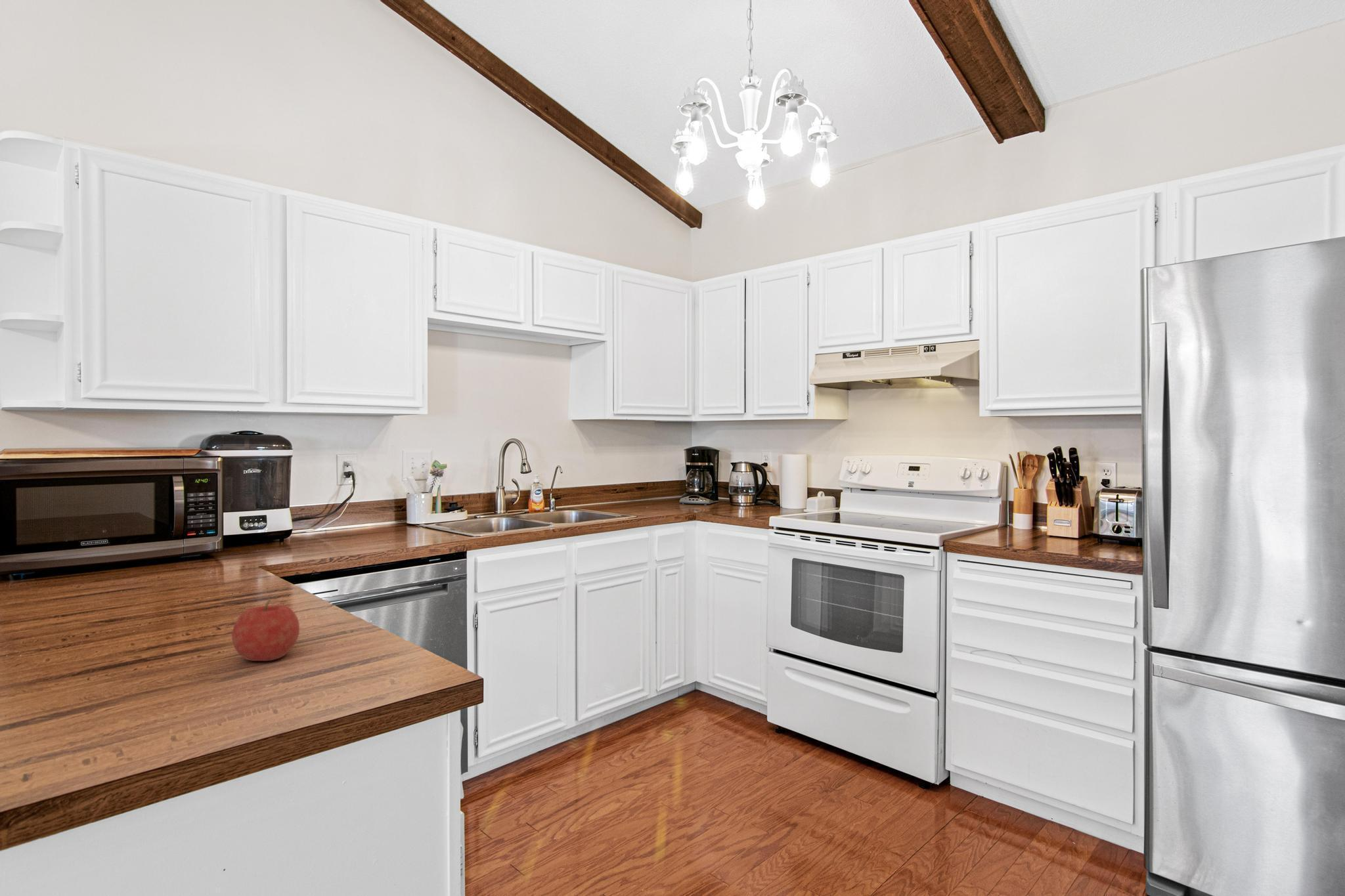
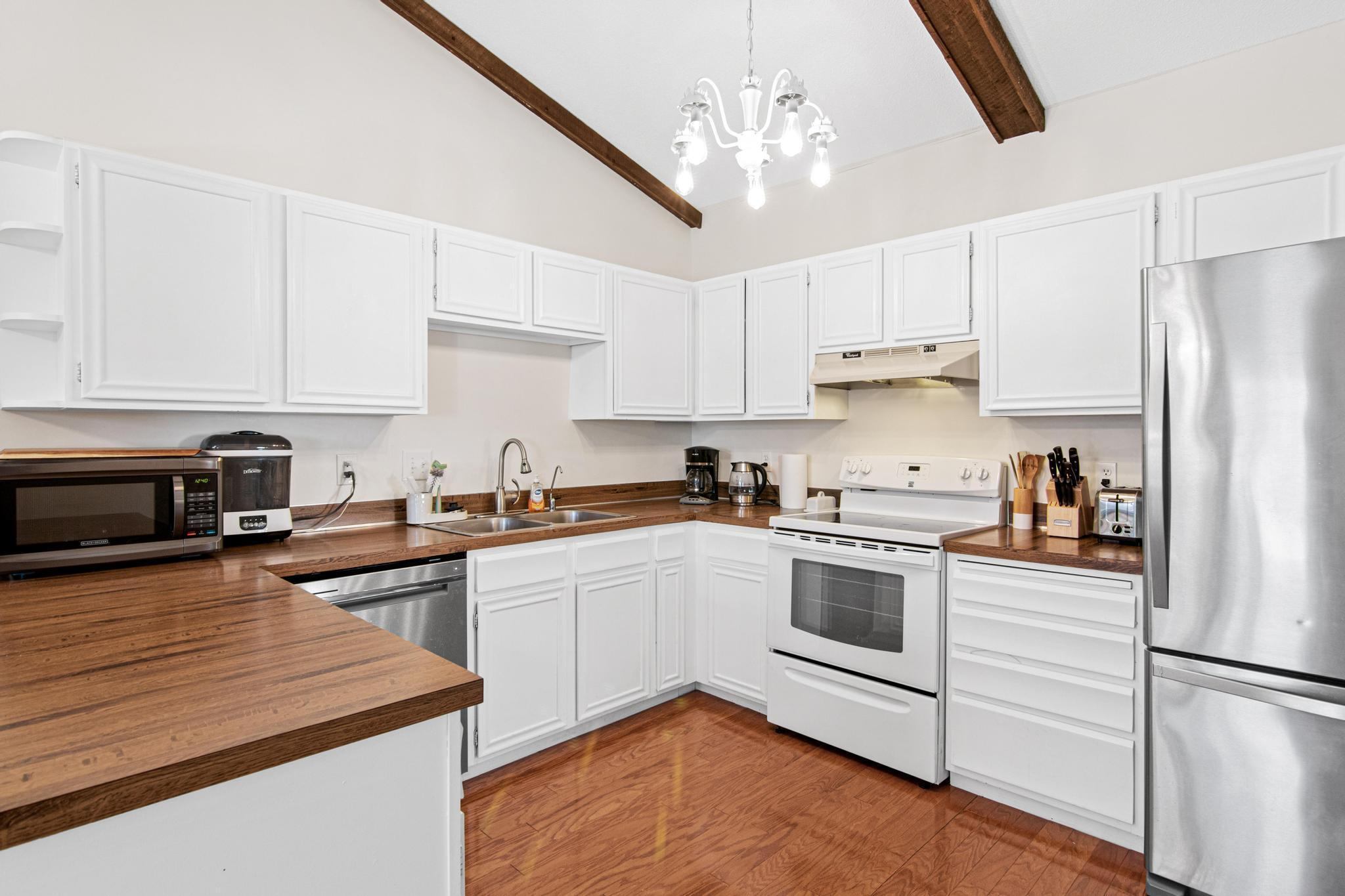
- fruit [231,598,300,662]
